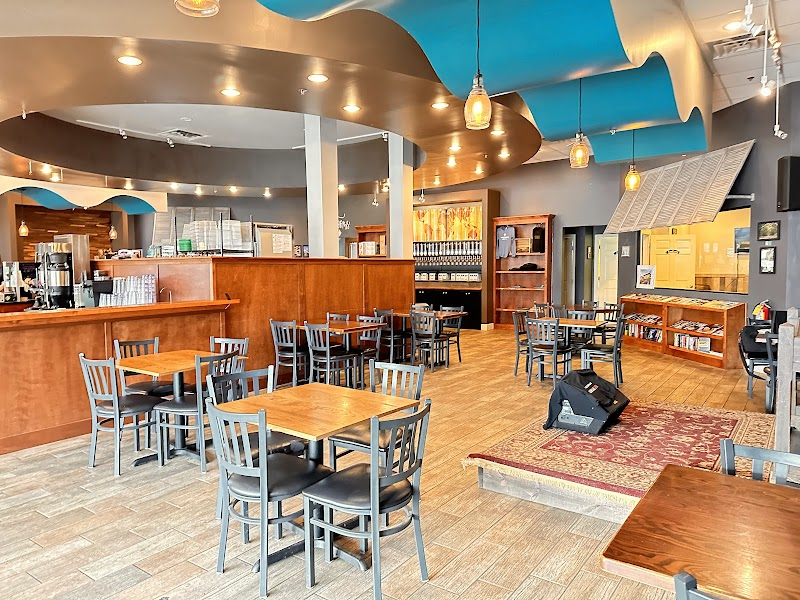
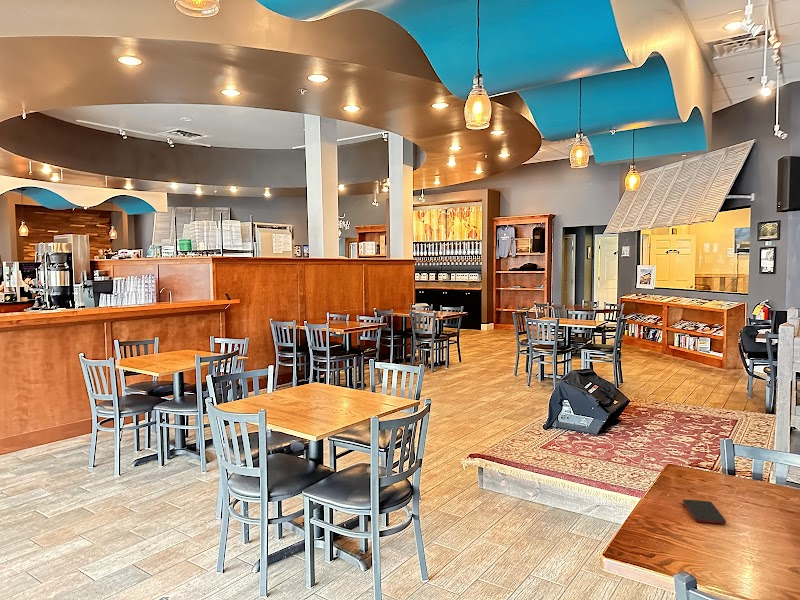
+ smartphone [682,499,727,525]
